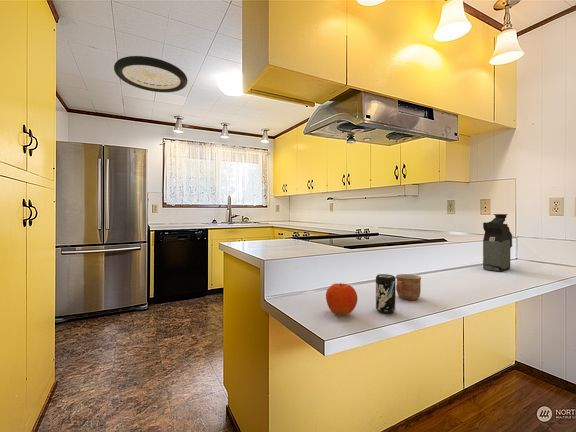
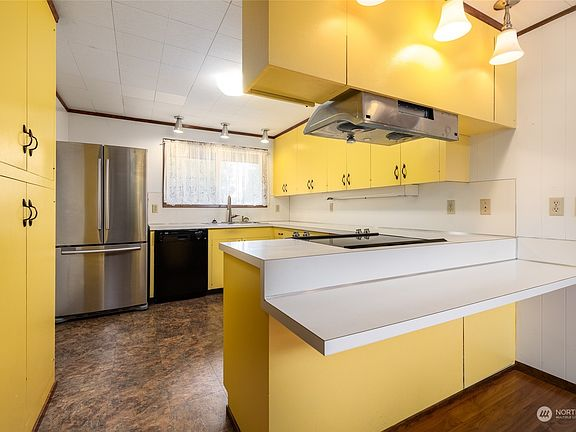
- ceiling light [113,55,189,93]
- mug [395,273,422,301]
- fruit [325,282,359,316]
- coffee maker [482,213,513,272]
- beverage can [375,273,396,314]
